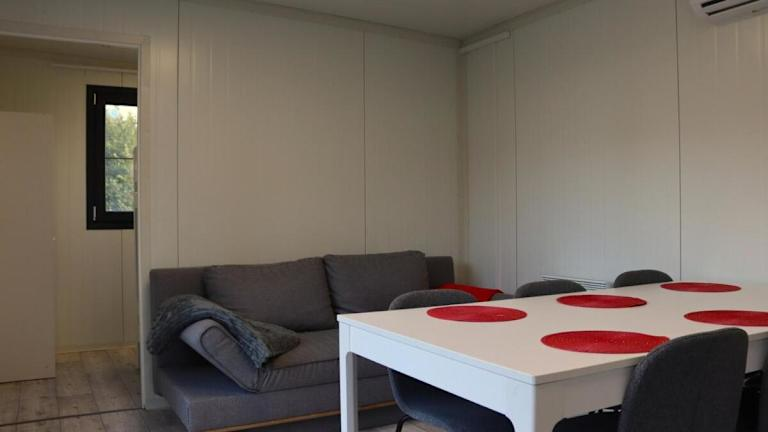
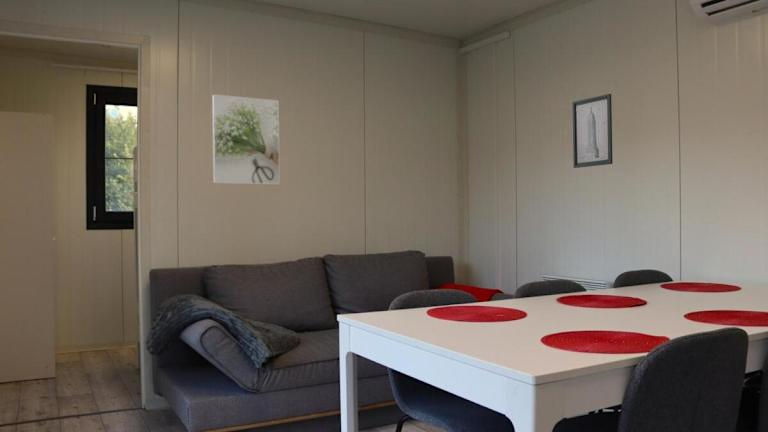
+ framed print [211,94,281,185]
+ wall art [572,93,613,169]
